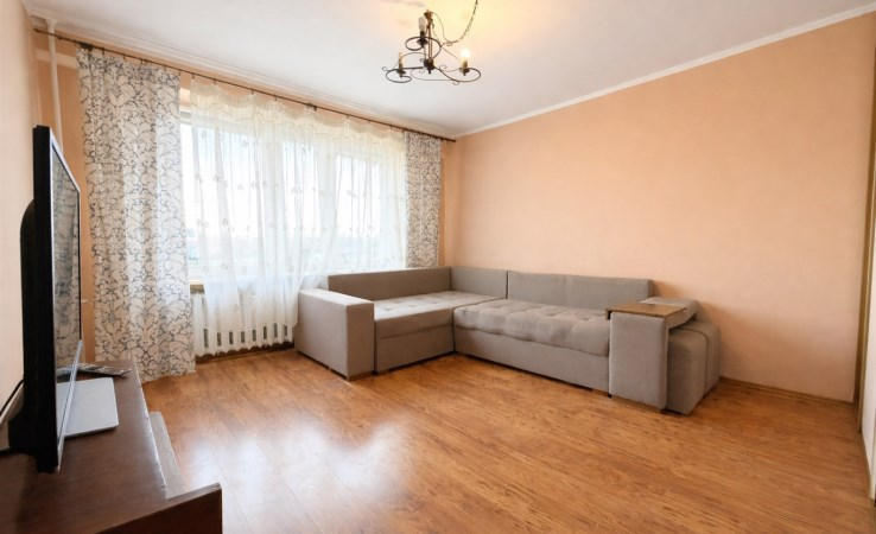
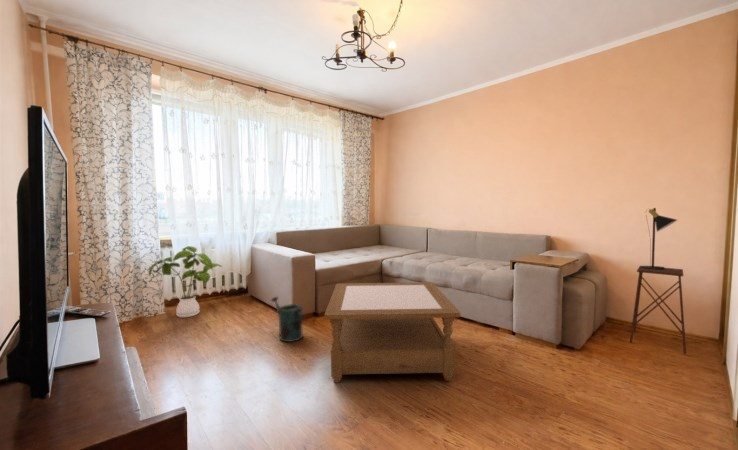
+ watering can [270,296,305,343]
+ coffee table [324,281,461,384]
+ house plant [148,245,223,318]
+ side table [629,265,687,355]
+ table lamp [641,207,678,270]
